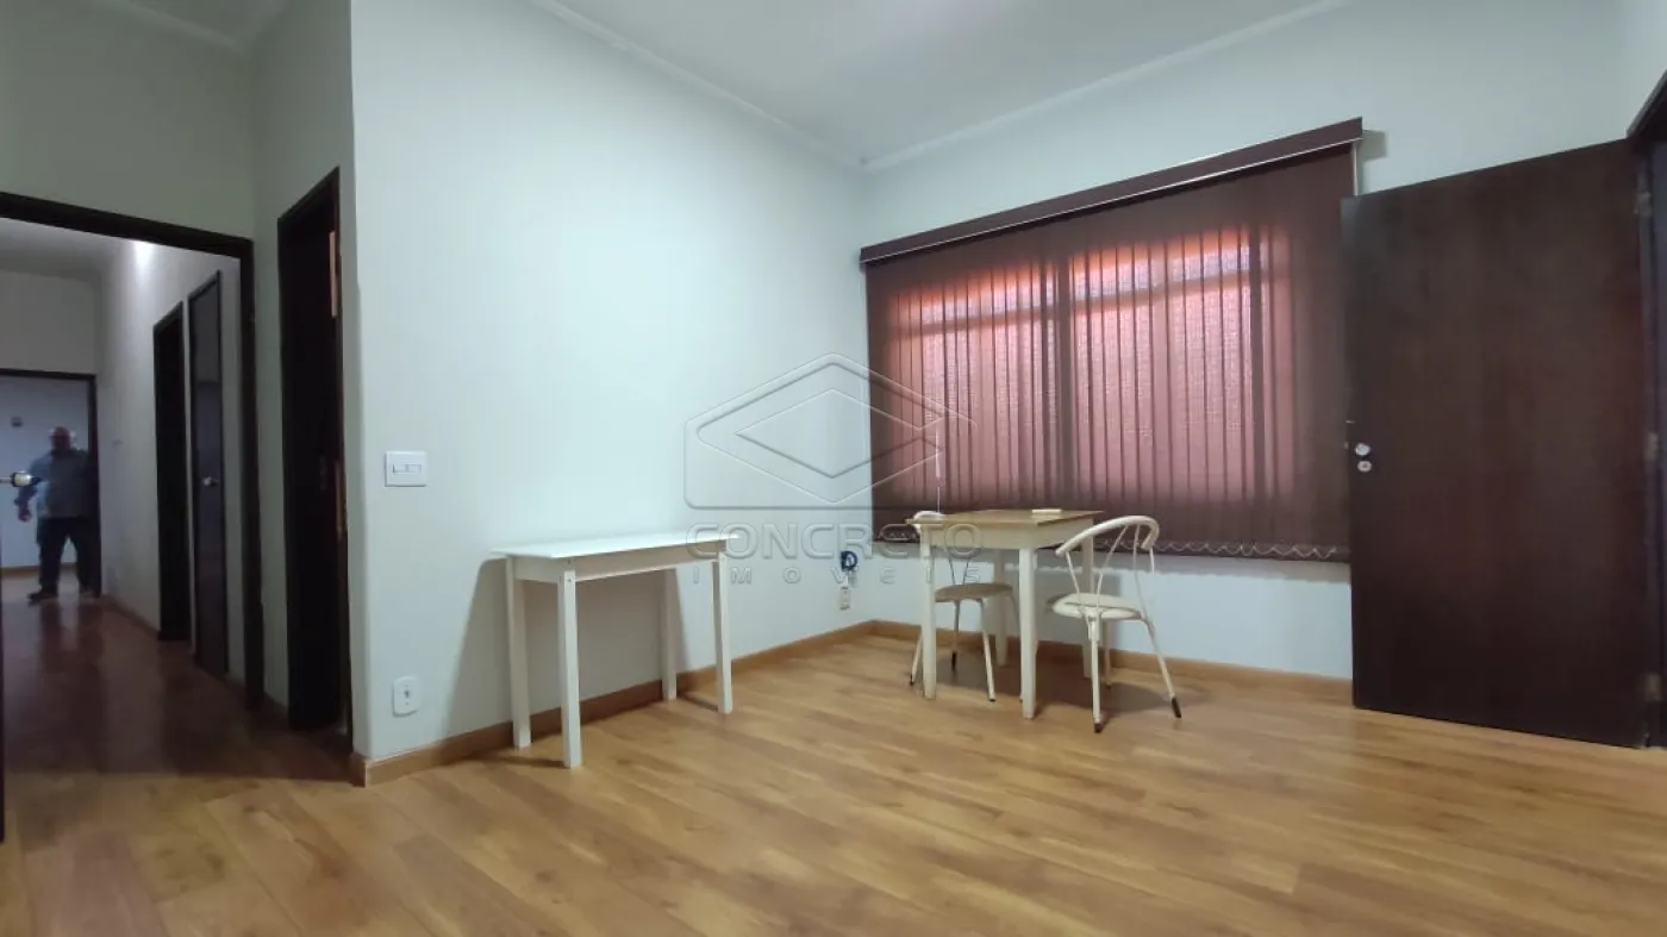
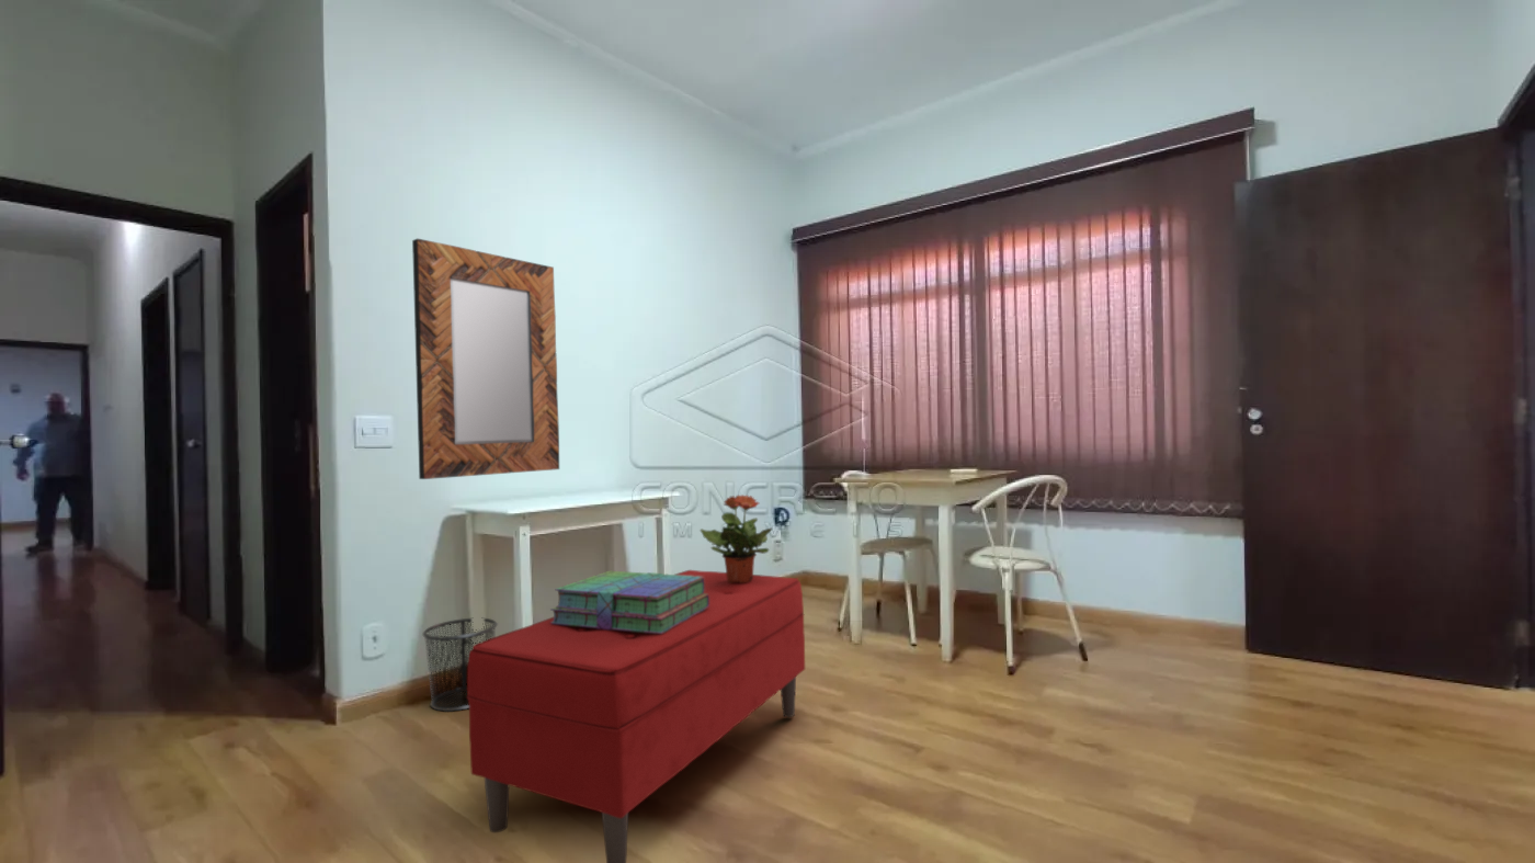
+ bench [467,569,806,863]
+ stack of books [549,570,709,634]
+ home mirror [411,238,560,480]
+ waste bin [421,617,499,713]
+ potted plant [698,493,773,583]
